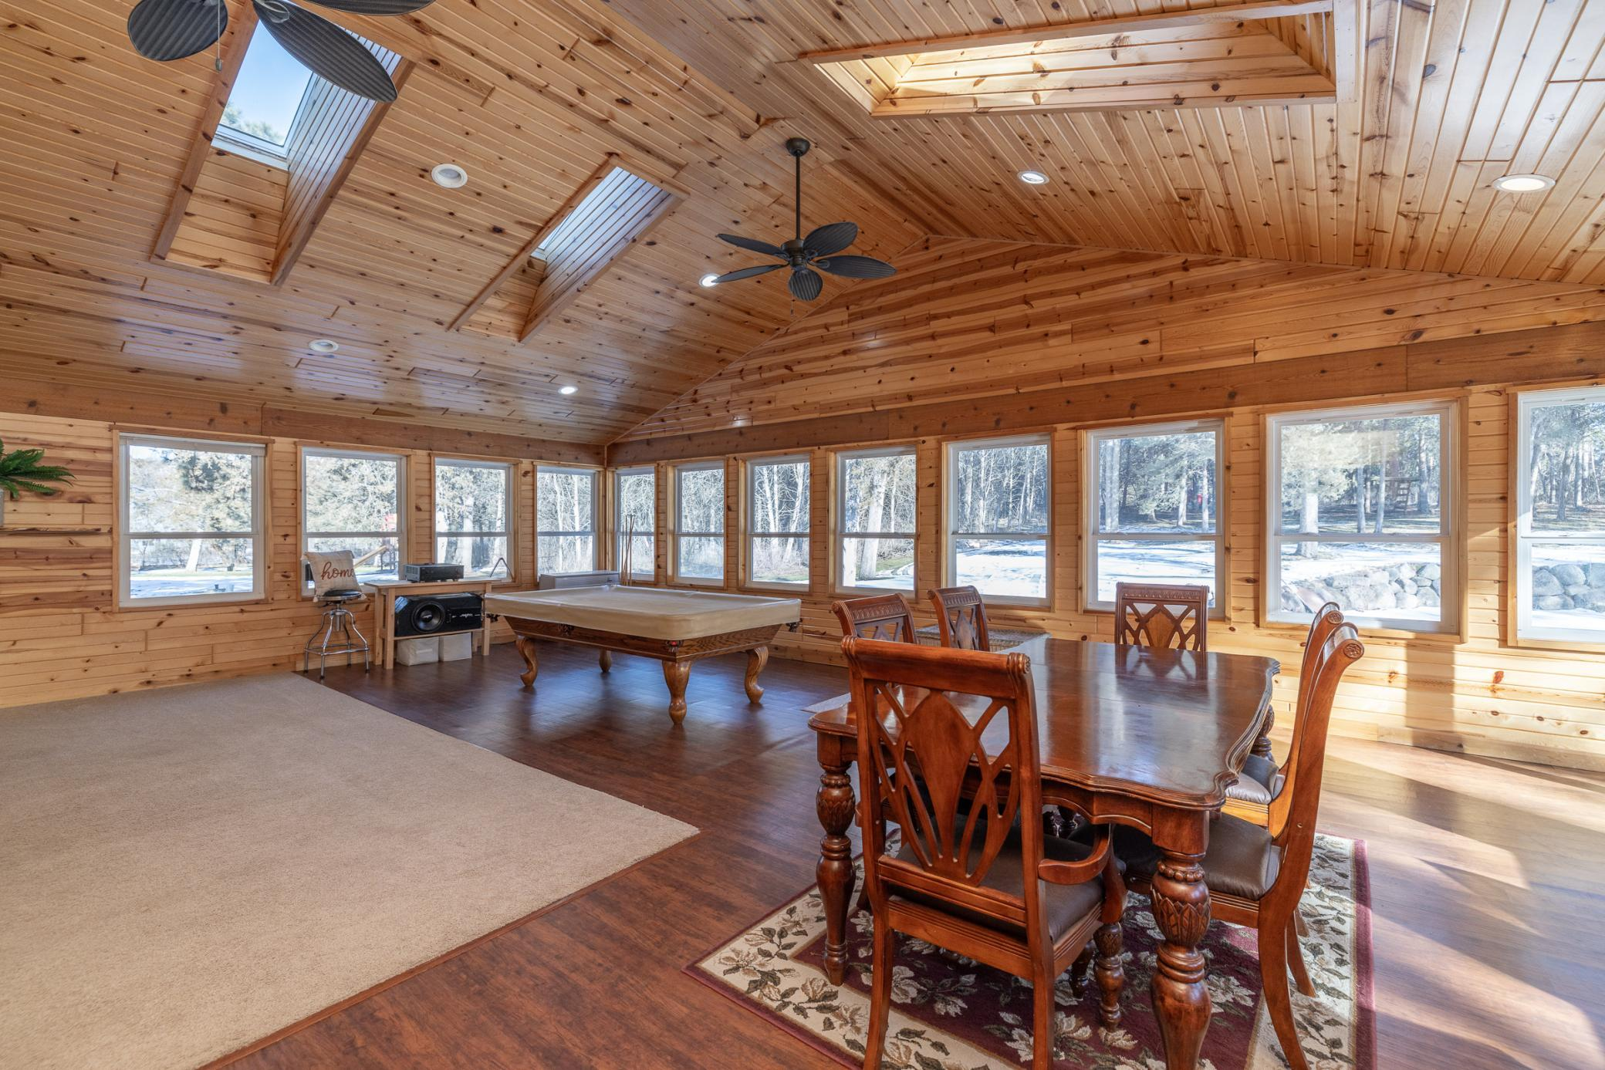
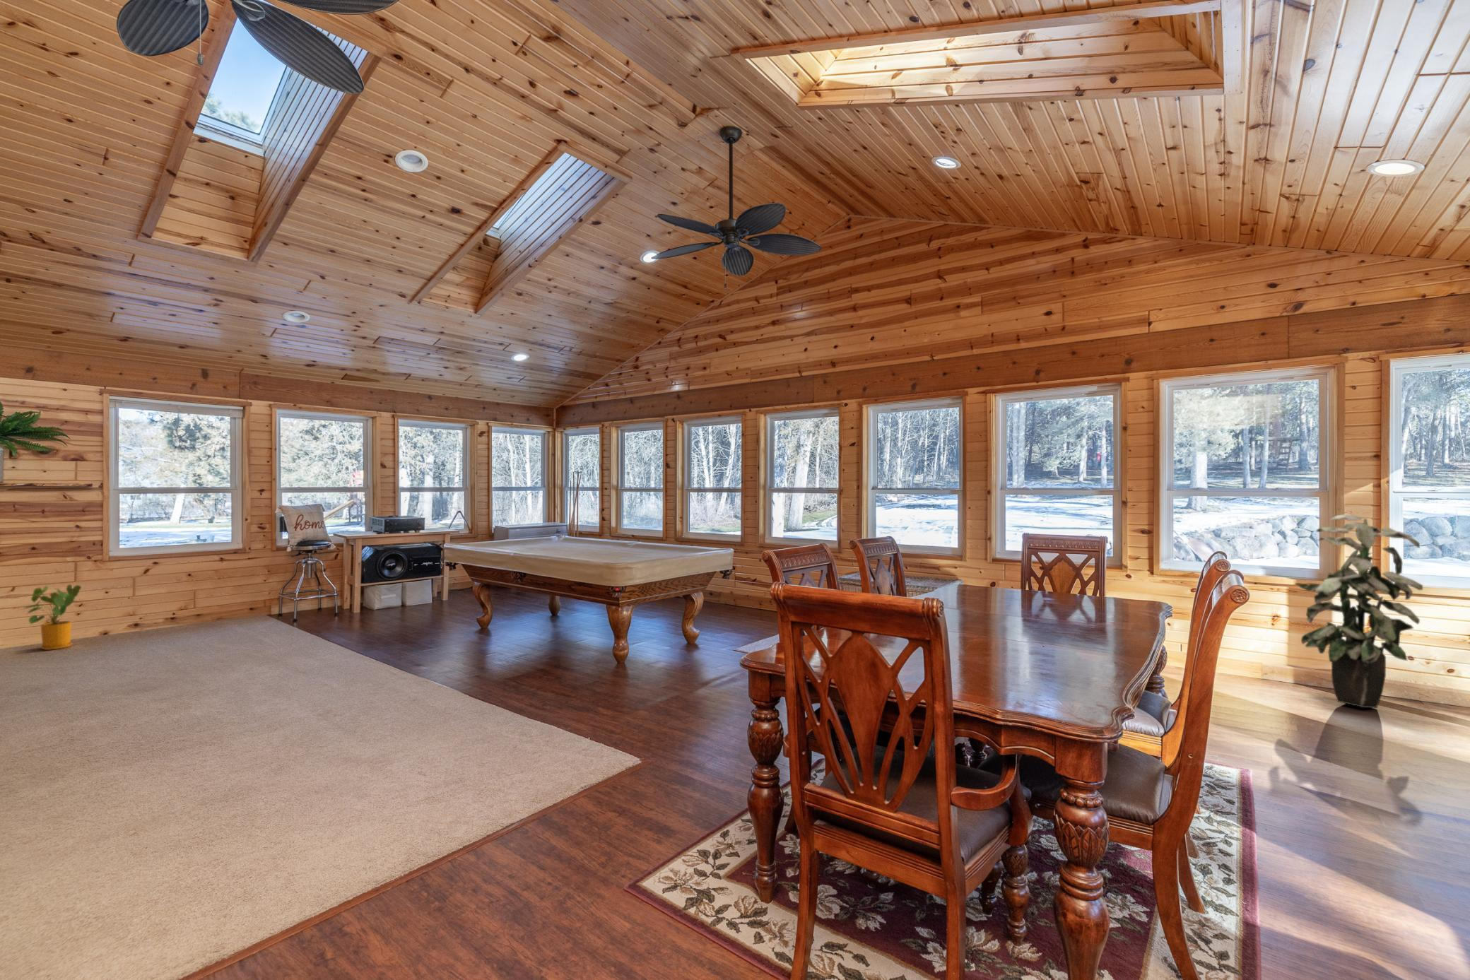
+ indoor plant [1294,514,1423,709]
+ house plant [23,584,83,651]
